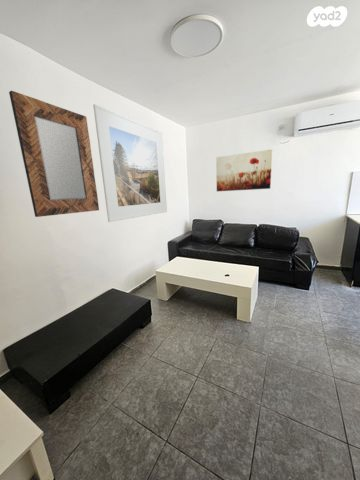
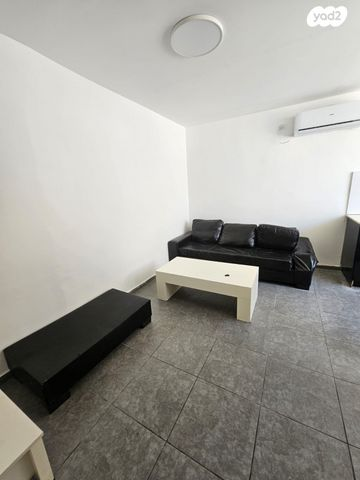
- home mirror [8,90,100,218]
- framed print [92,103,168,223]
- wall art [215,148,273,192]
